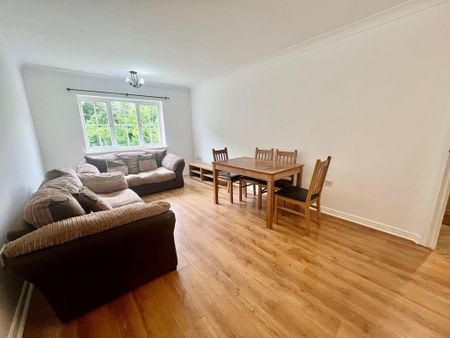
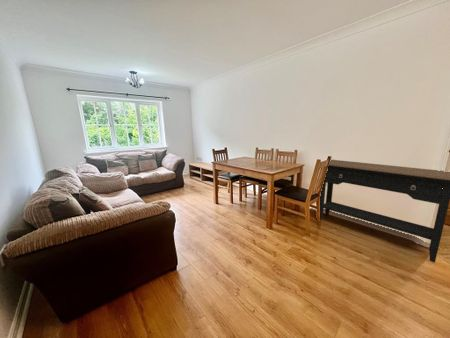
+ console table [316,159,450,263]
